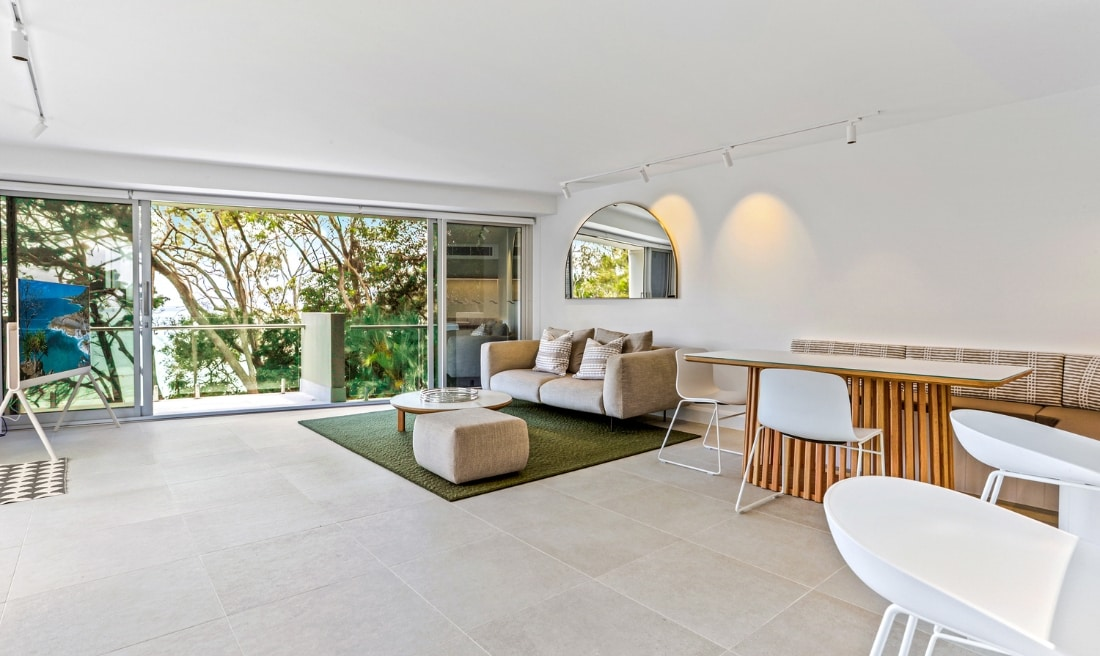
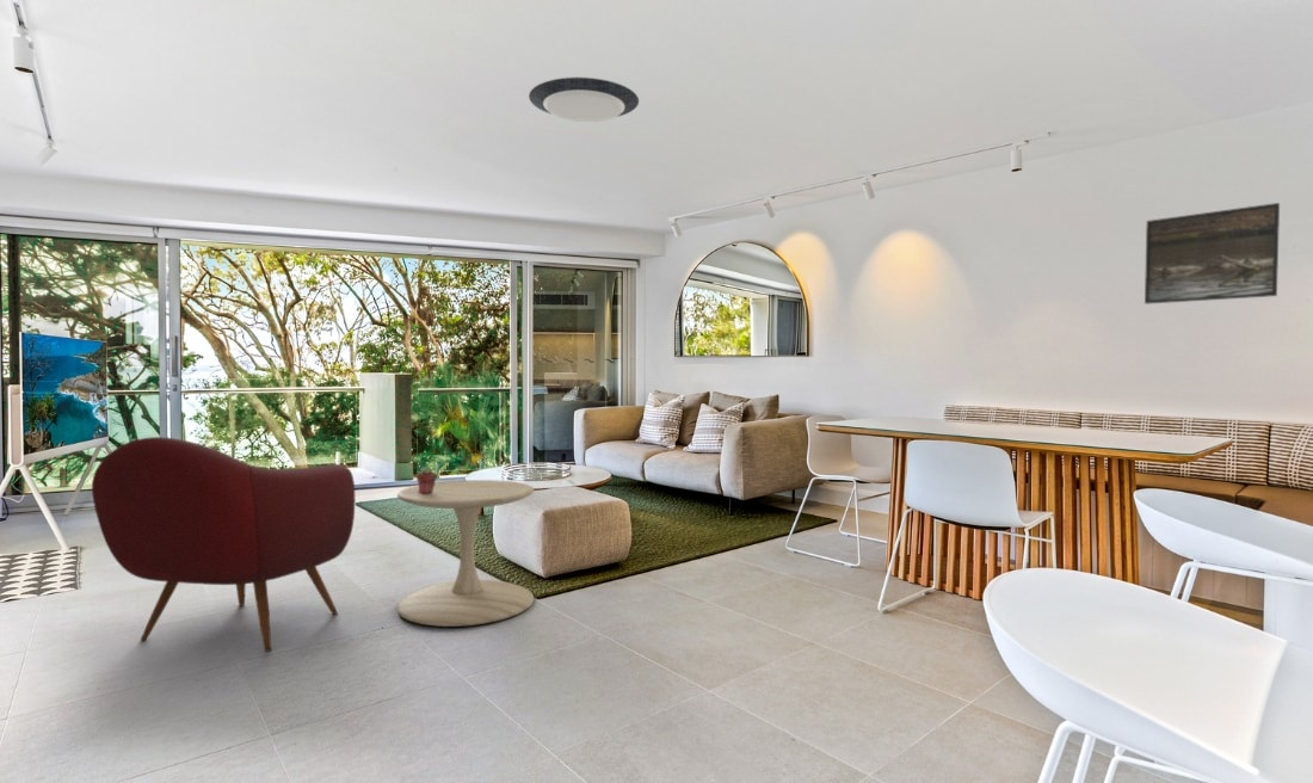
+ potted succulent [415,464,438,493]
+ side table [396,479,535,628]
+ armchair [91,436,357,653]
+ ceiling light [528,75,640,123]
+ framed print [1144,202,1281,306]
